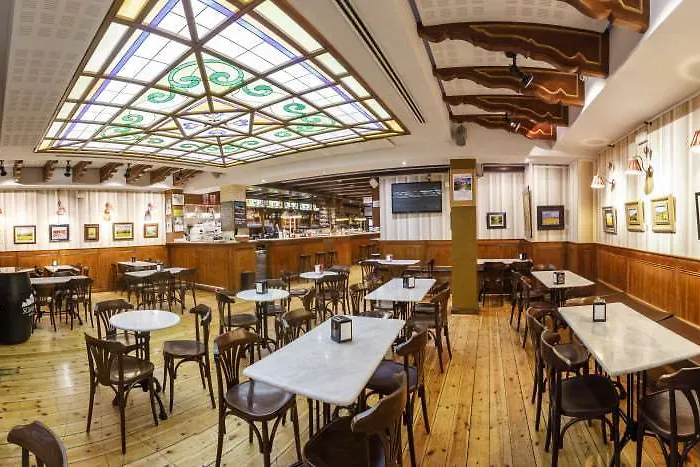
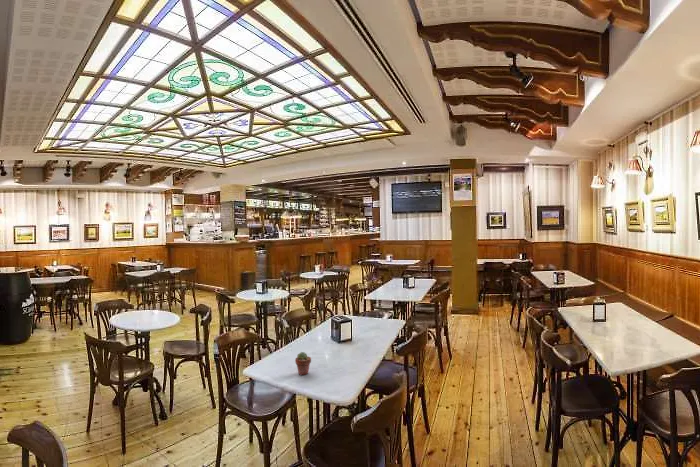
+ potted succulent [294,351,312,376]
